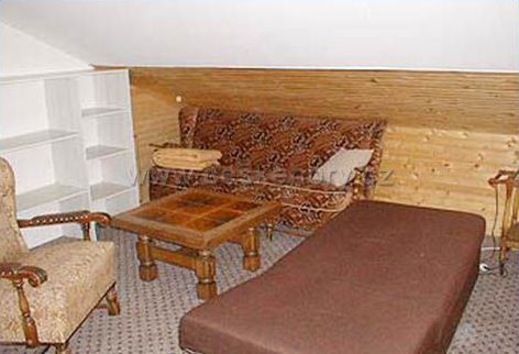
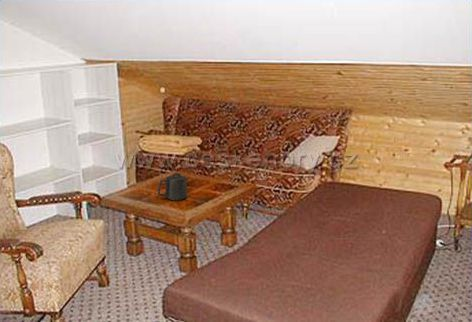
+ mug [157,172,188,201]
